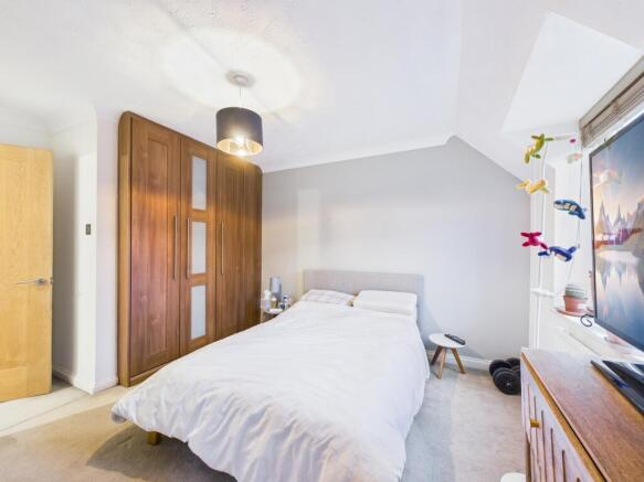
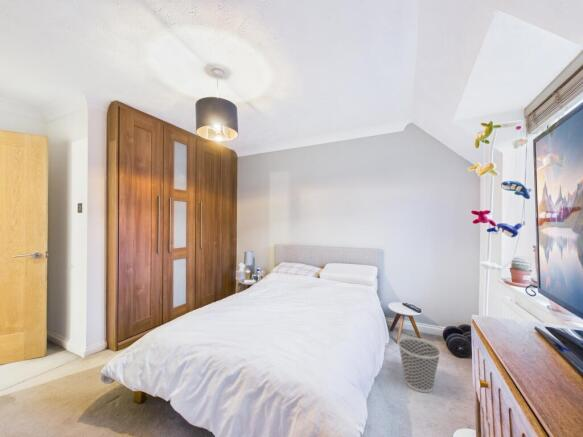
+ wastebasket [397,336,442,394]
